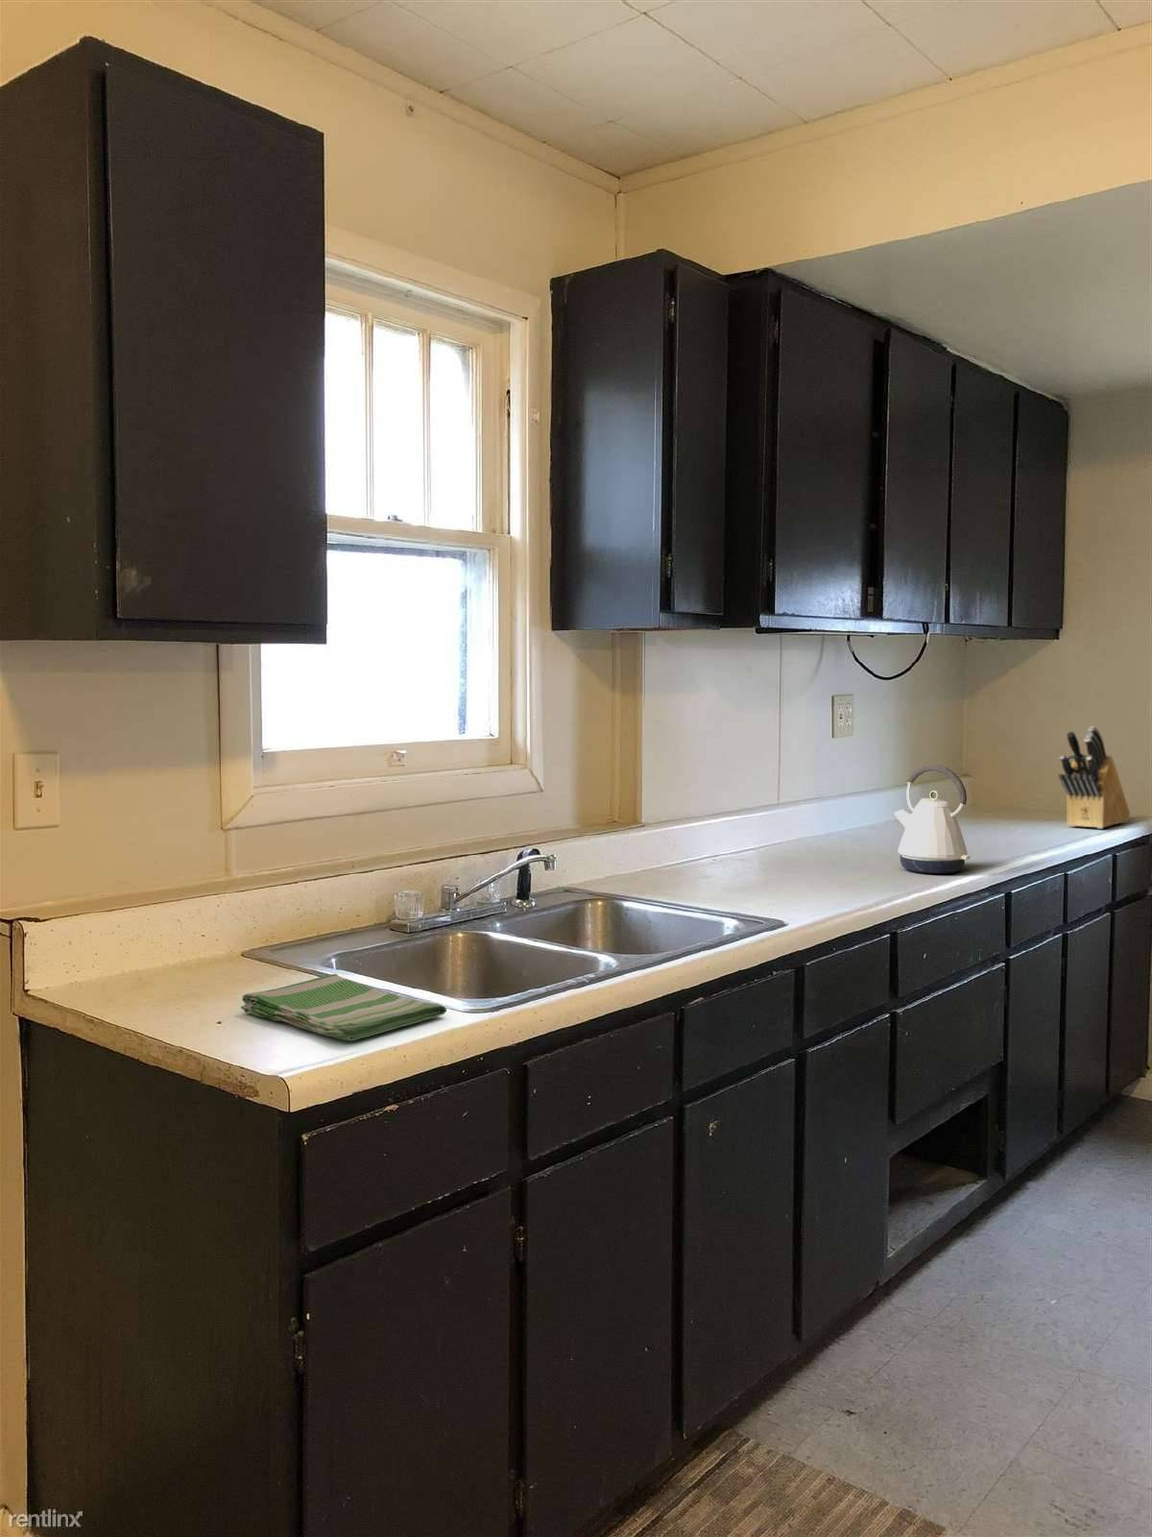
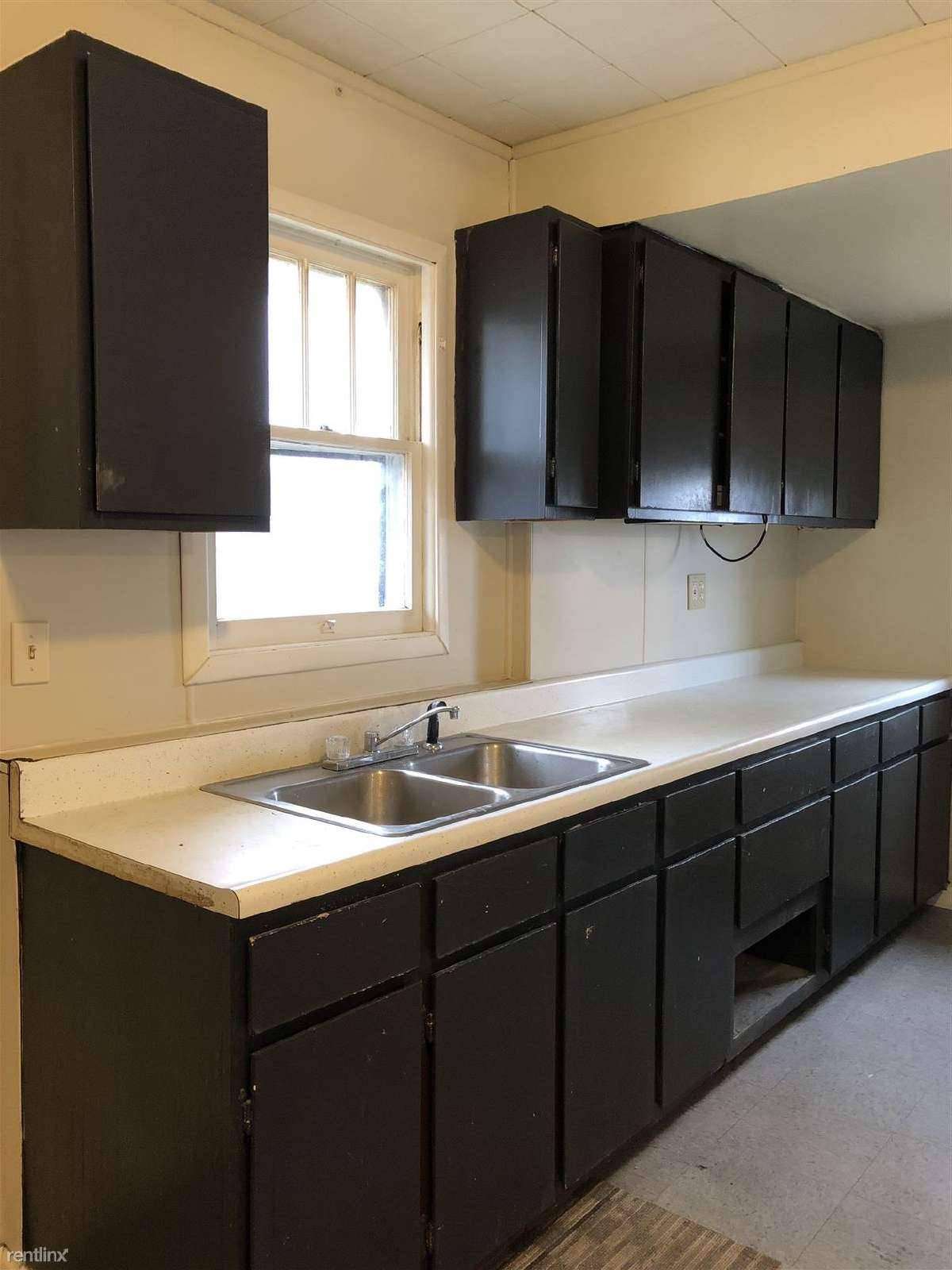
- kettle [893,765,972,874]
- knife block [1058,725,1131,830]
- dish towel [240,973,448,1041]
